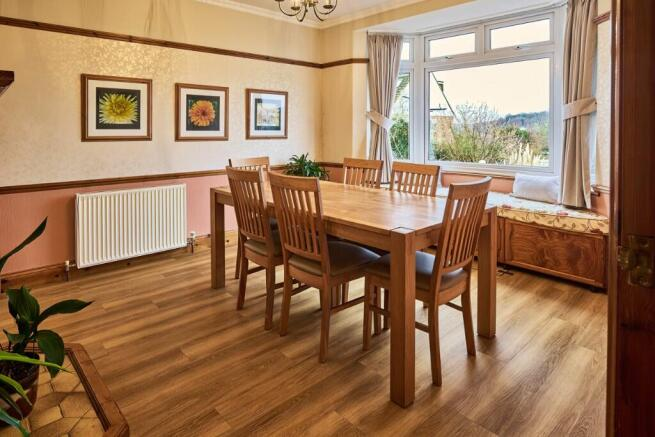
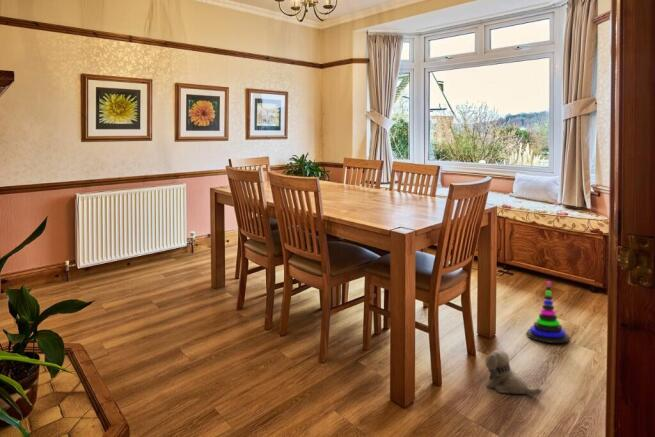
+ stacking toy [526,281,570,344]
+ plush toy [485,349,543,397]
